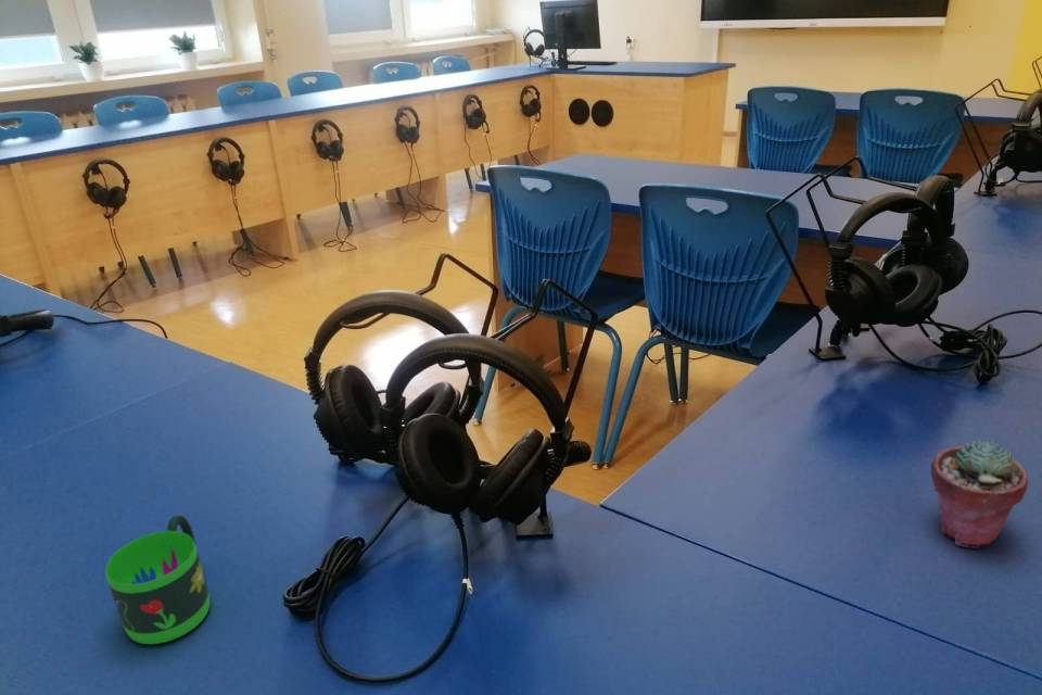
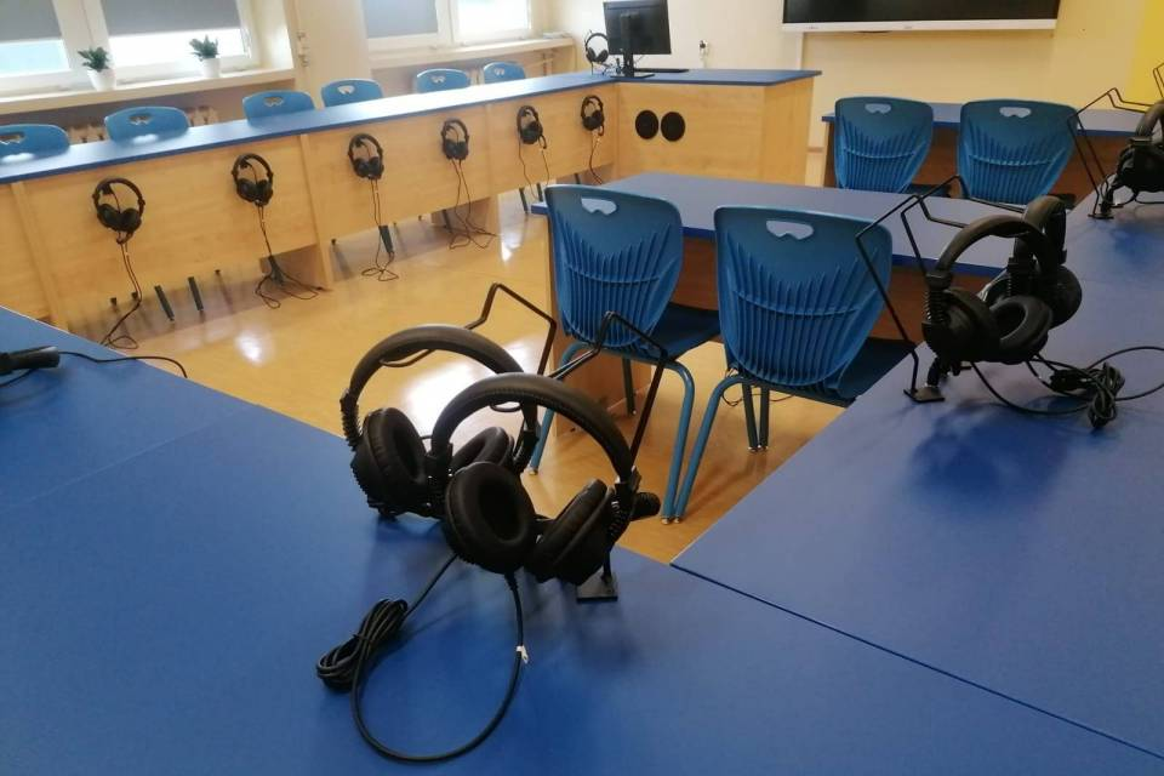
- potted succulent [930,438,1029,549]
- mug [104,515,211,645]
